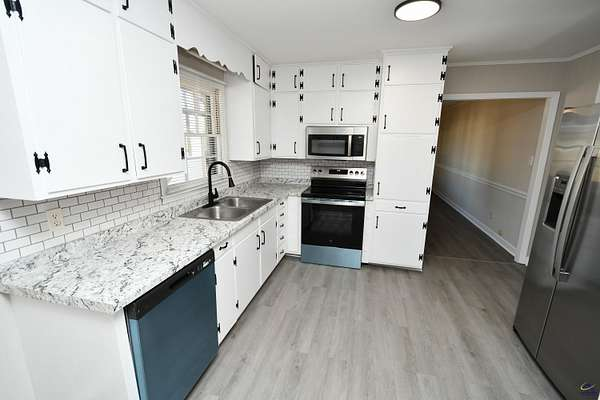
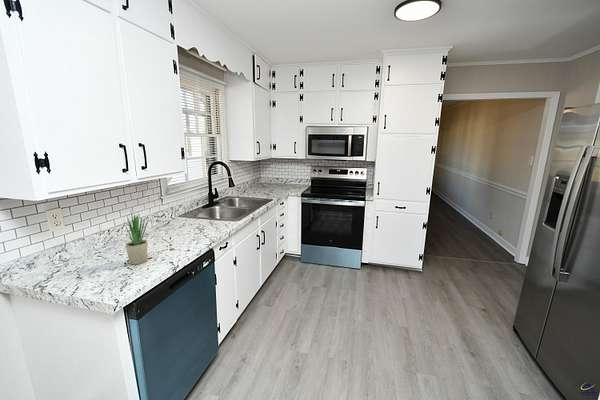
+ potted plant [122,211,150,266]
